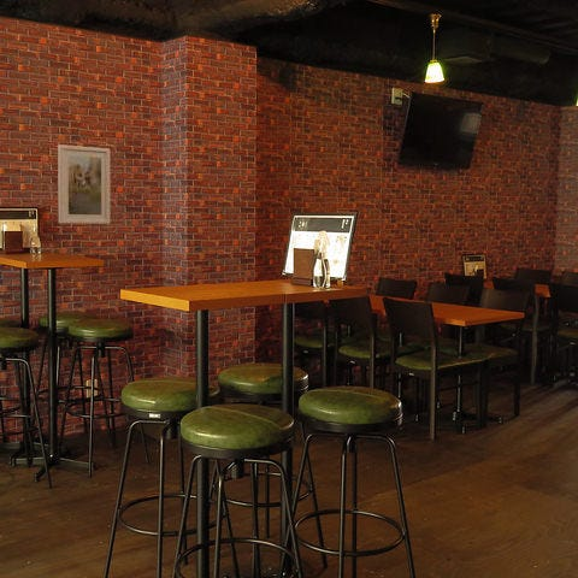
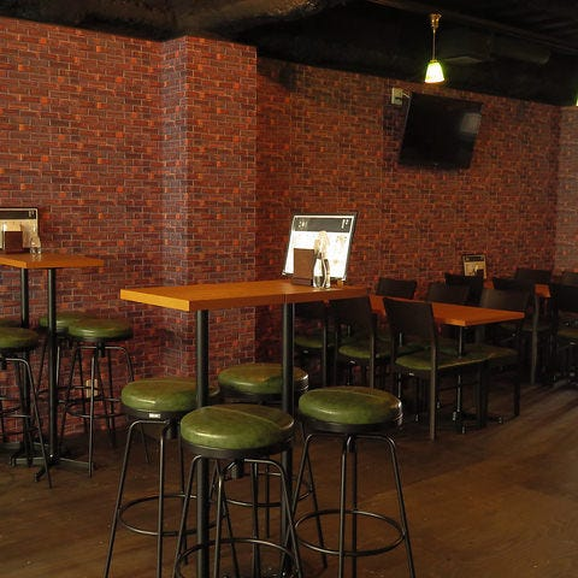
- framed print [57,144,111,225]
